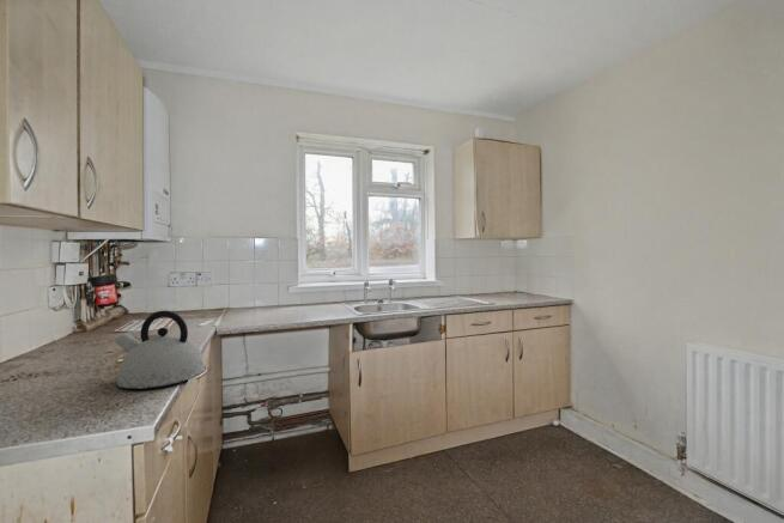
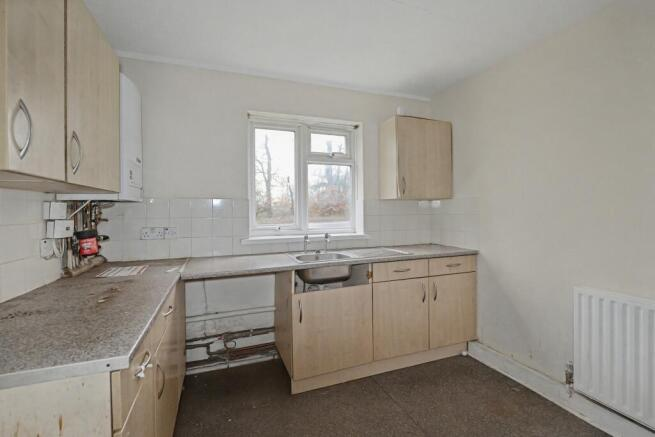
- kettle [114,310,207,390]
